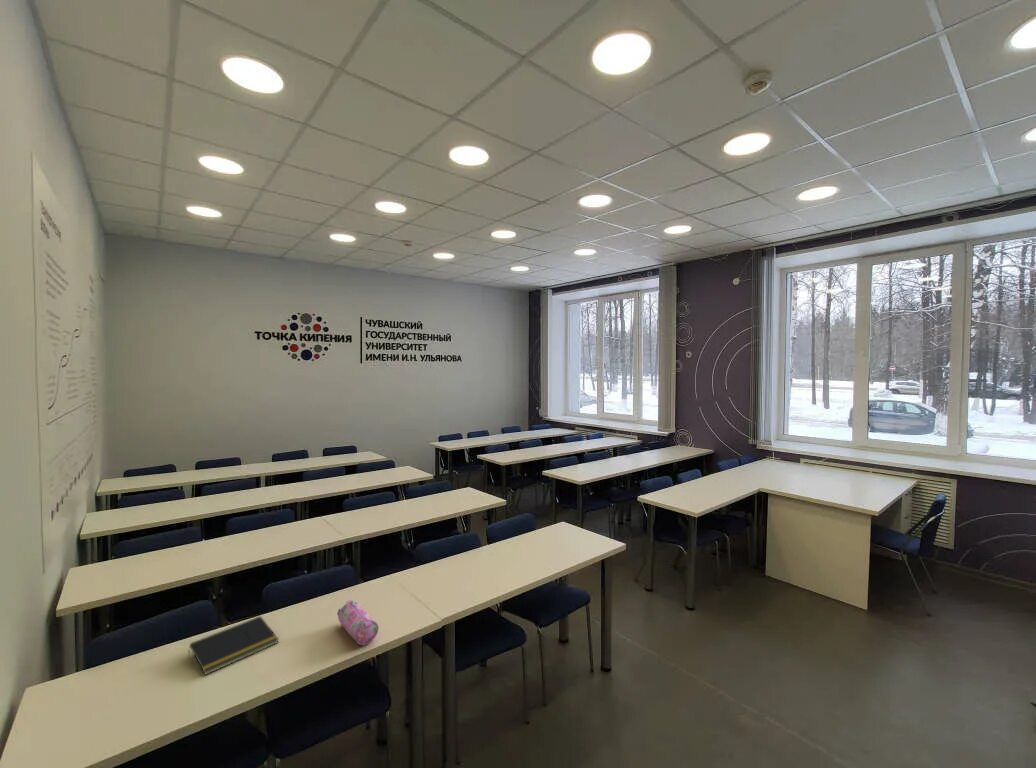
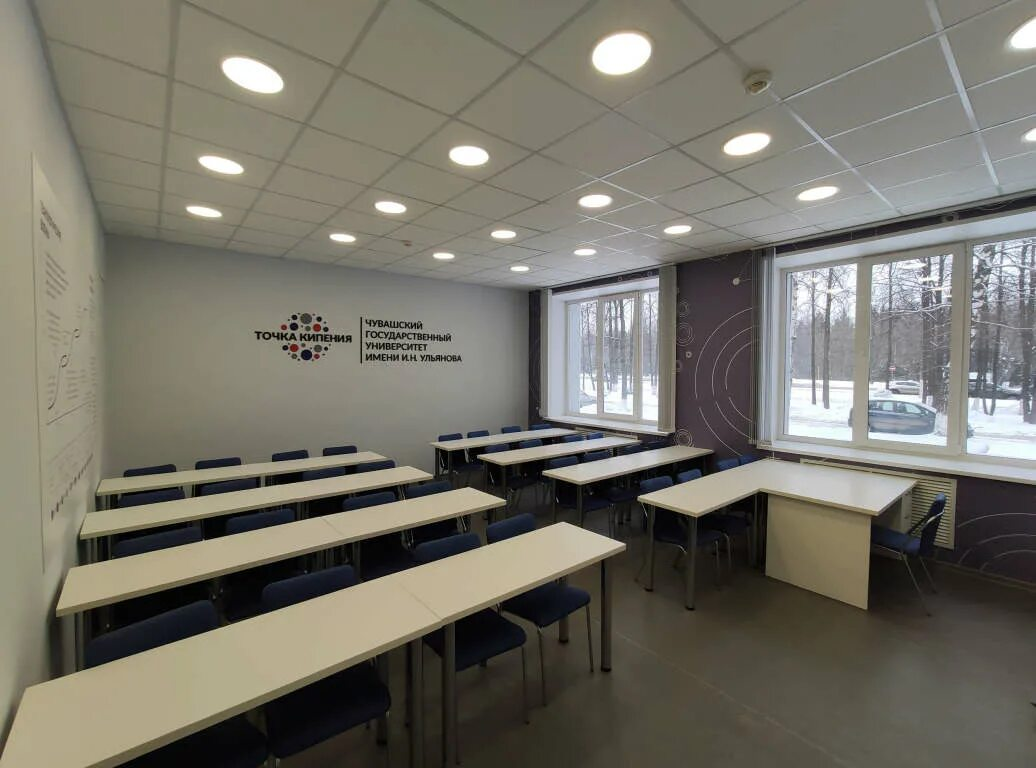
- notepad [187,615,280,676]
- pencil case [336,599,380,646]
